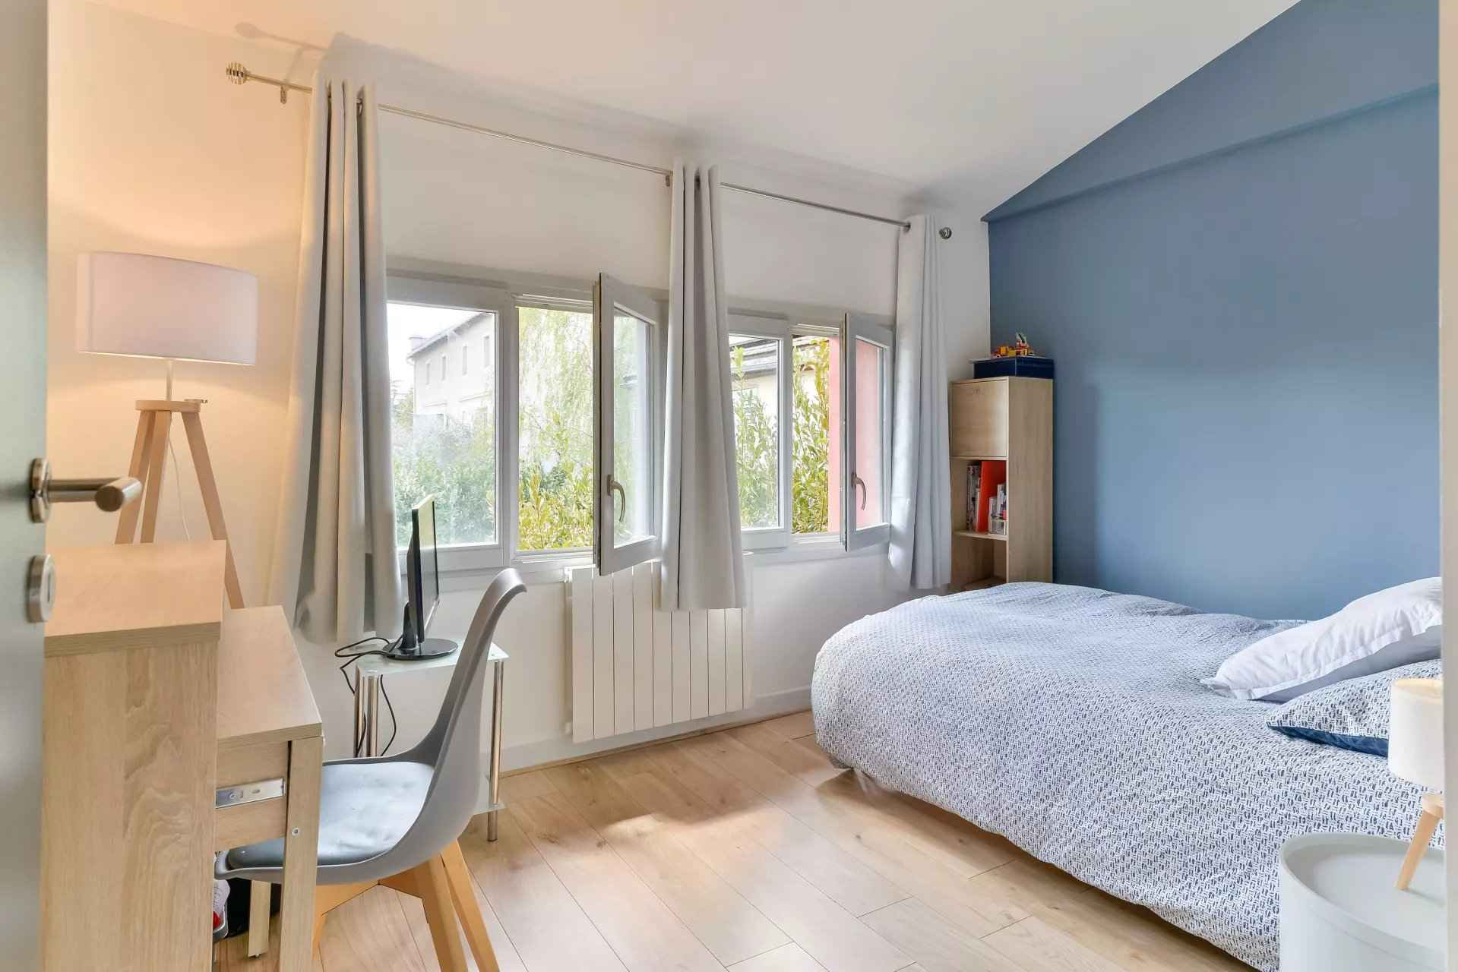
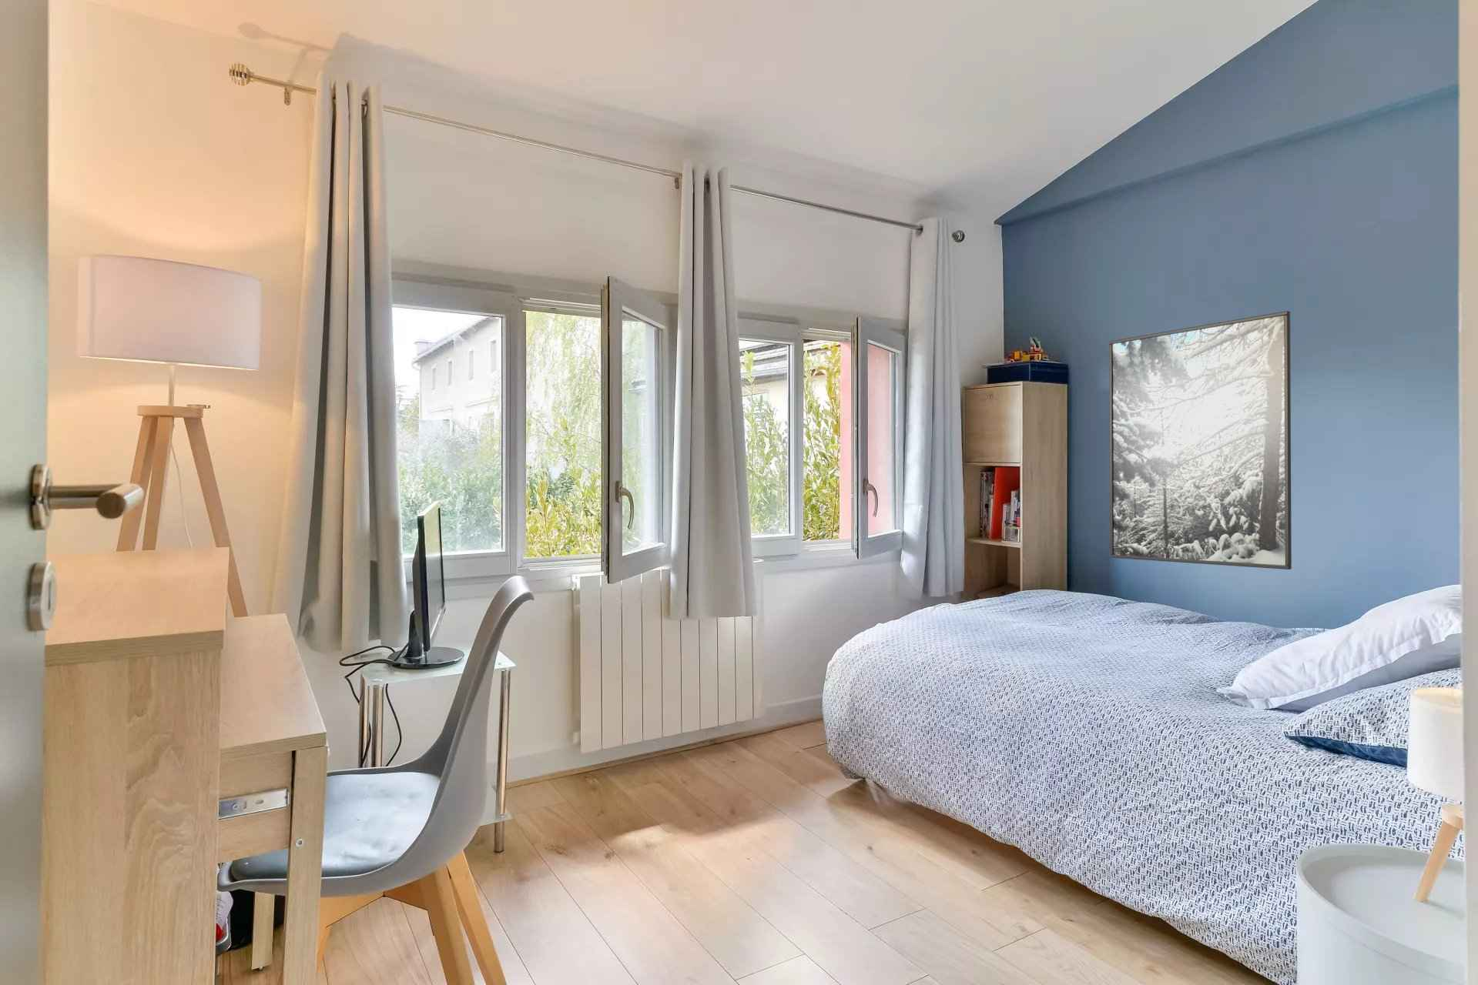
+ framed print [1108,310,1292,571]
